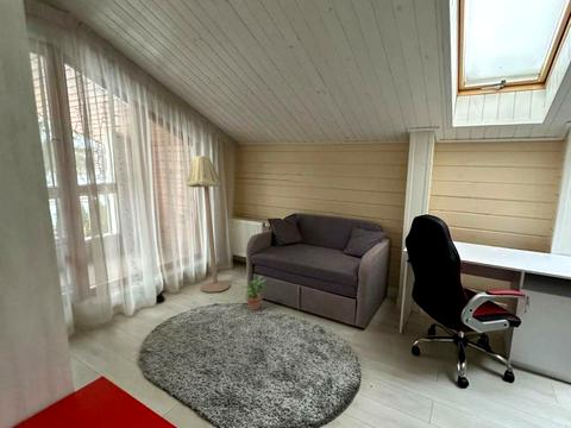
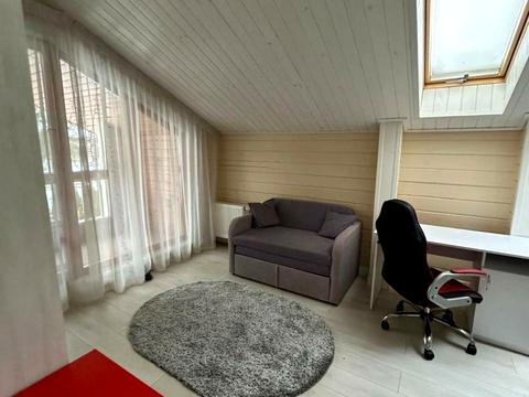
- floor lamp [186,153,231,294]
- potted plant [239,275,268,311]
